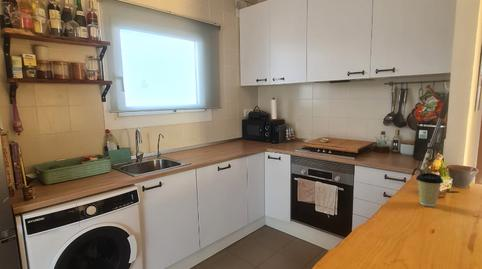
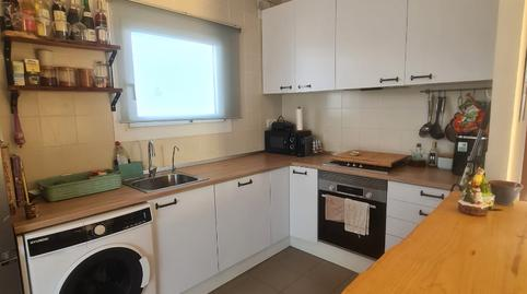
- coffee cup [415,172,444,207]
